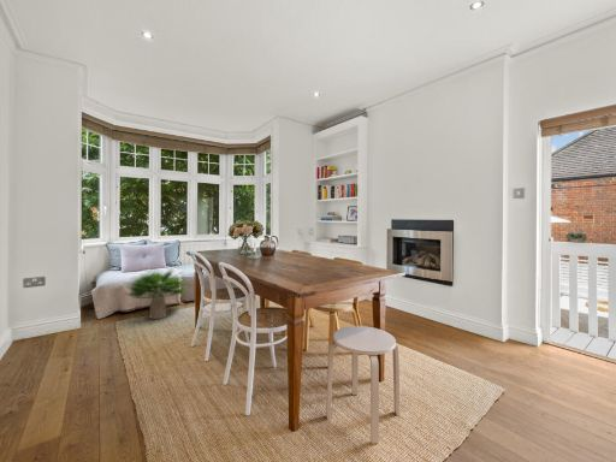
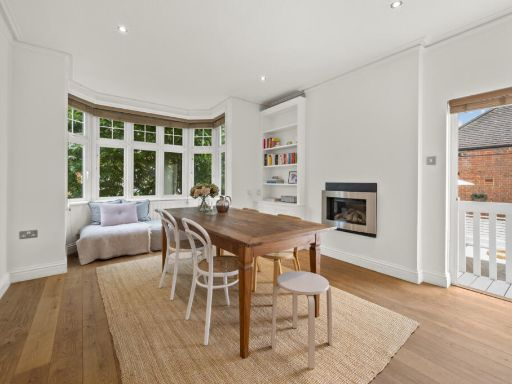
- potted plant [125,266,188,320]
